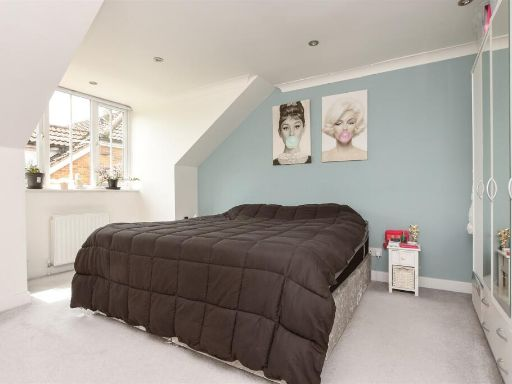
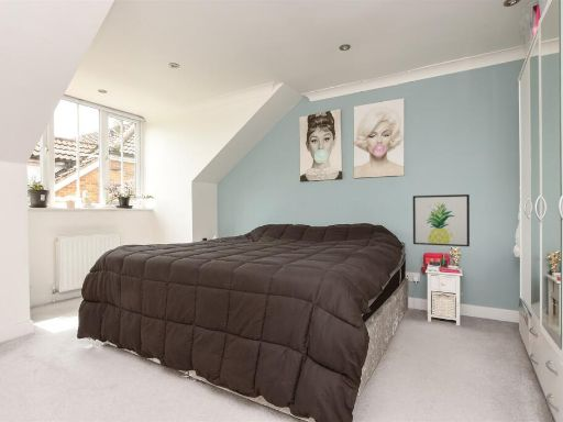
+ wall art [412,193,471,247]
